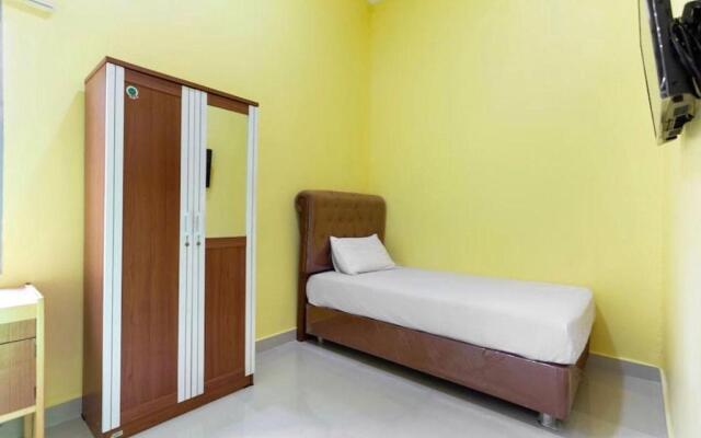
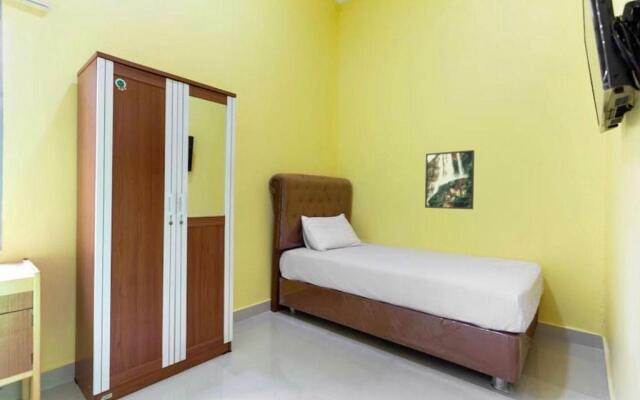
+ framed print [424,149,475,210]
